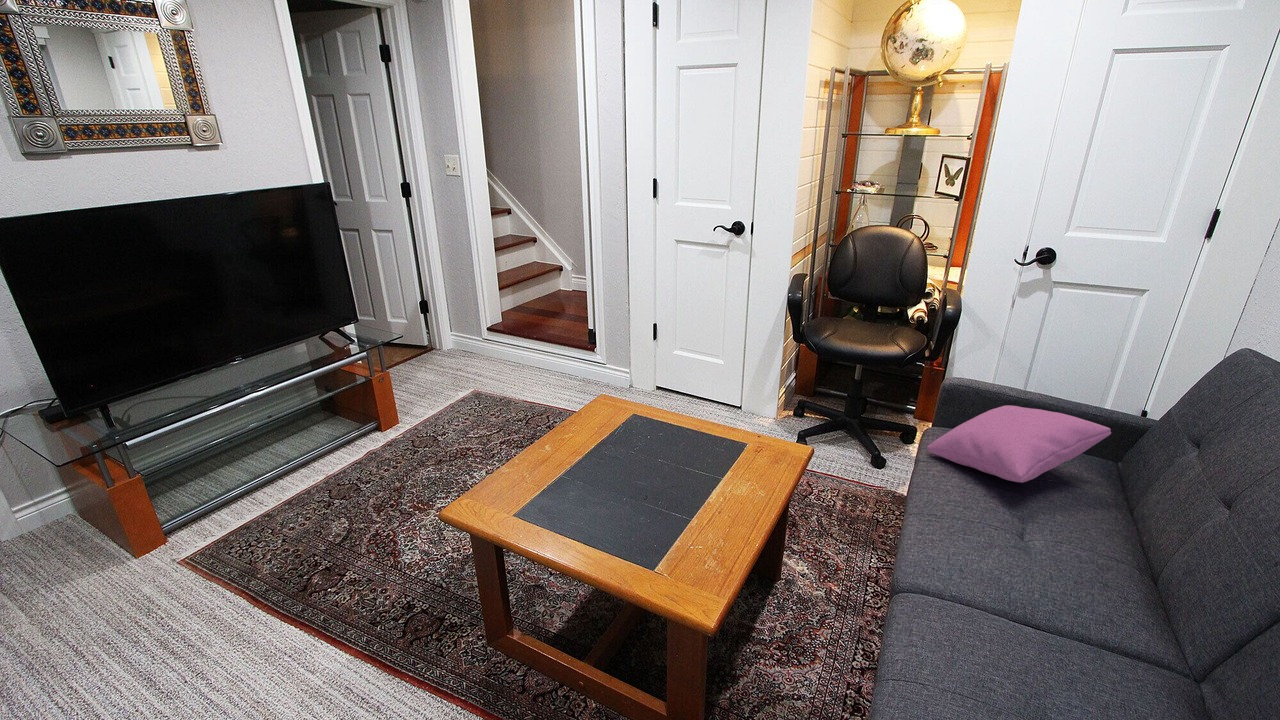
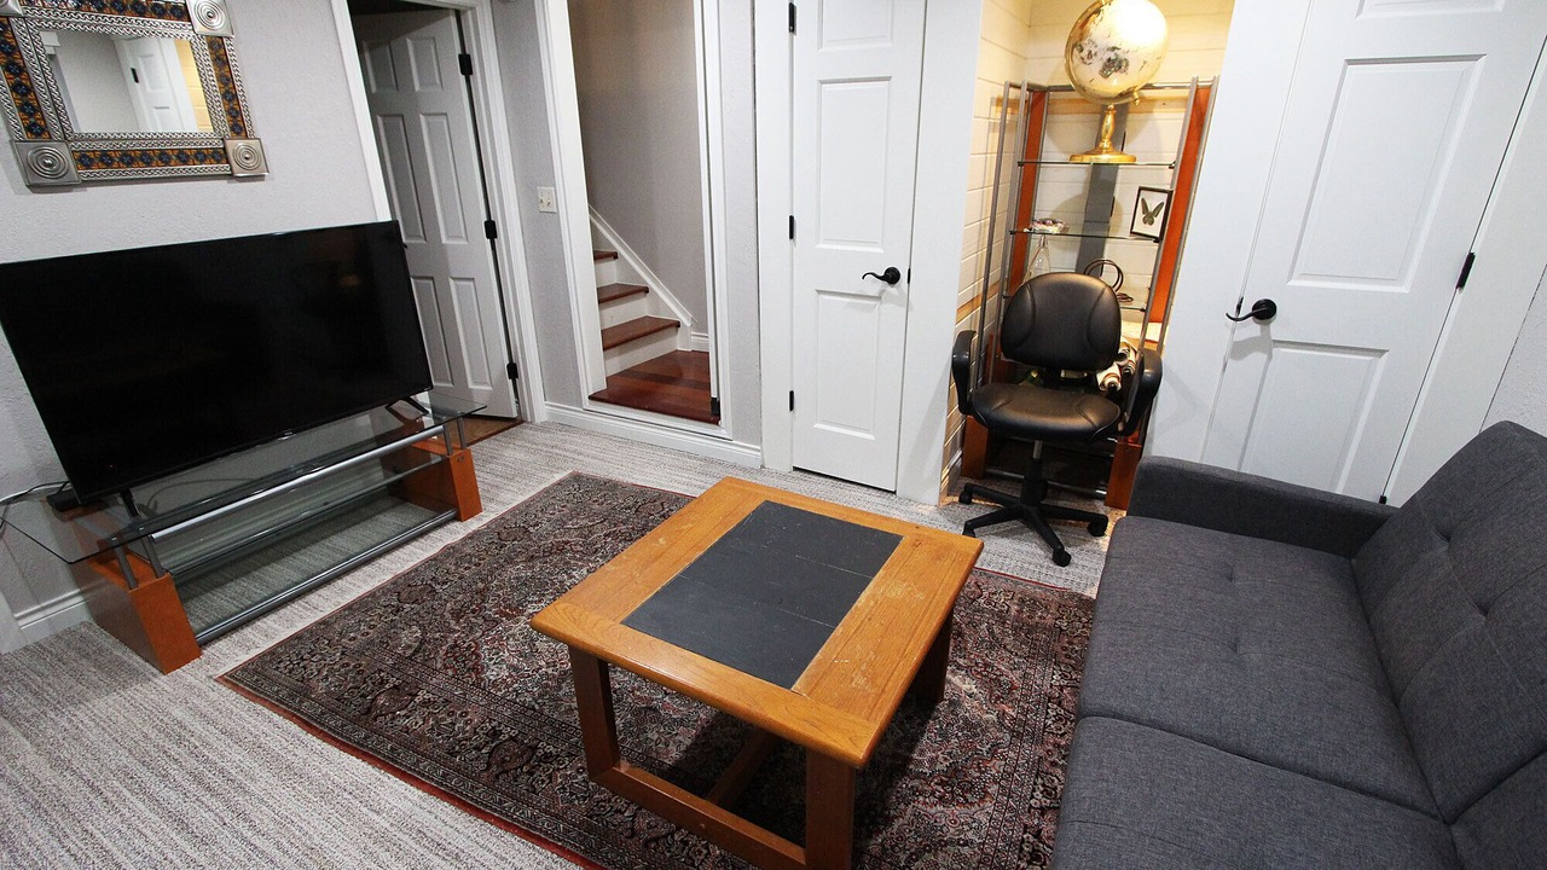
- cushion [926,404,1112,483]
